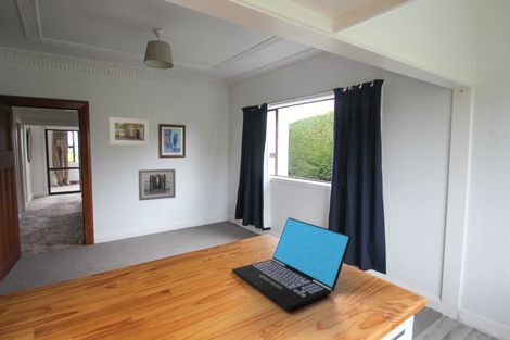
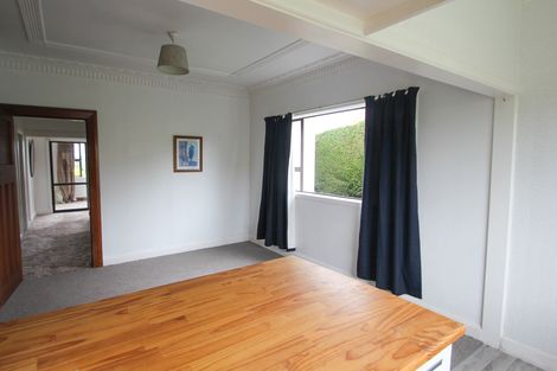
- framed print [109,116,150,147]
- wall art [138,168,177,202]
- laptop [231,216,353,312]
